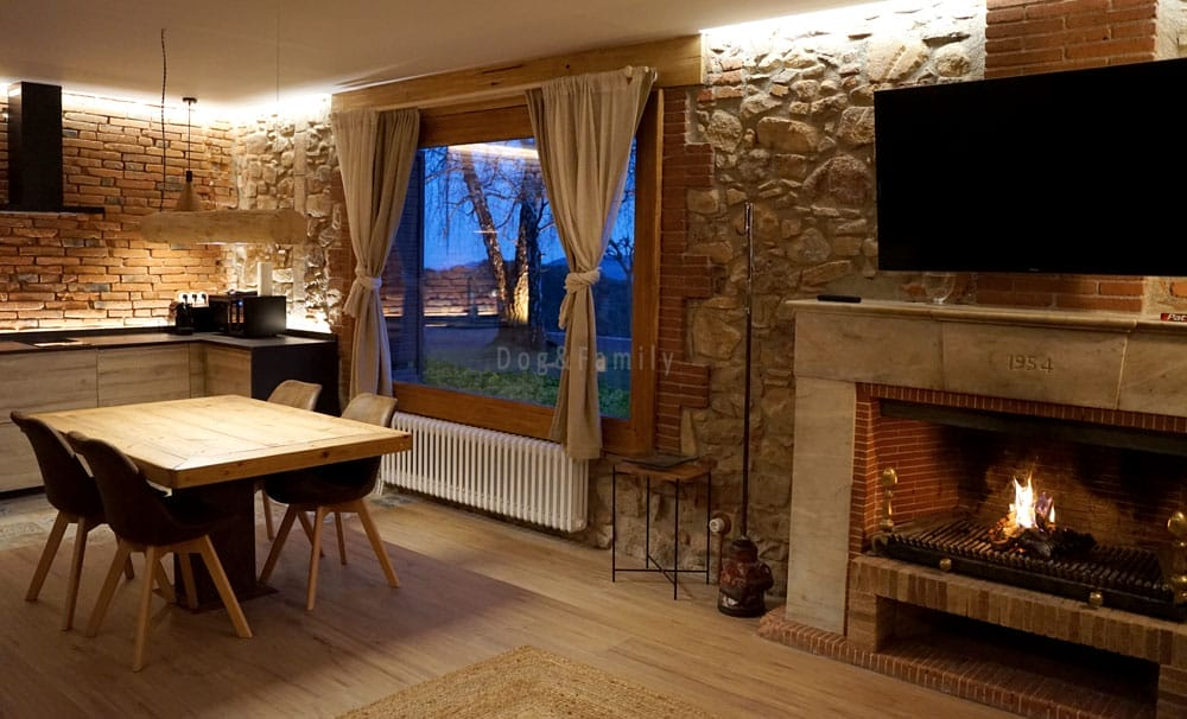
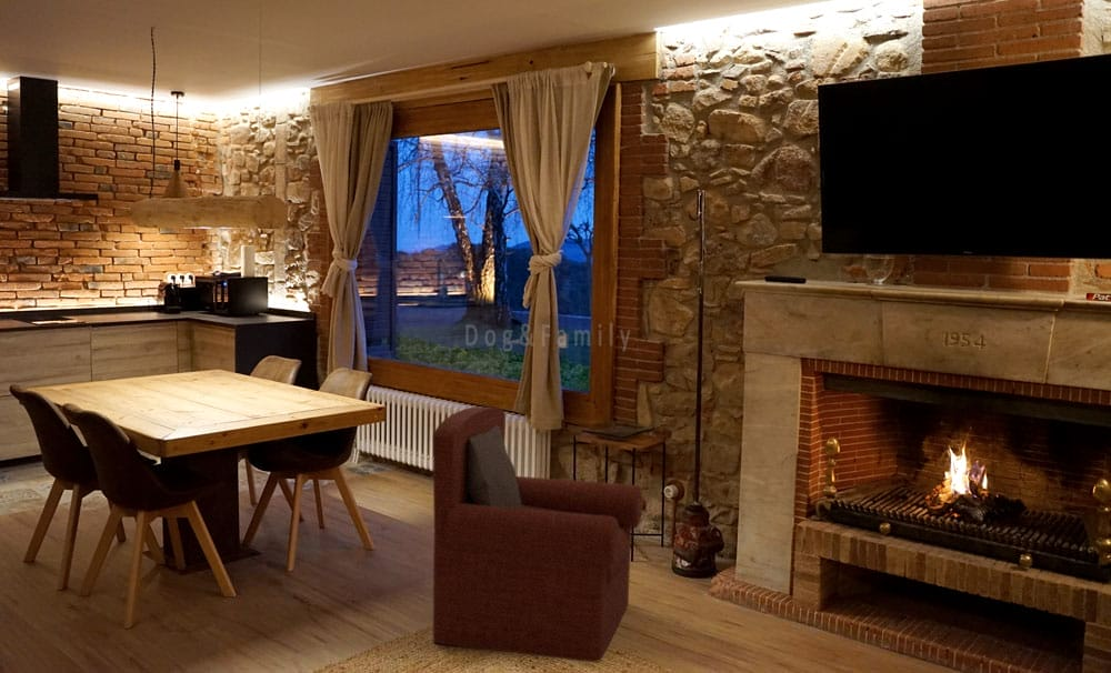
+ armchair [432,405,643,663]
